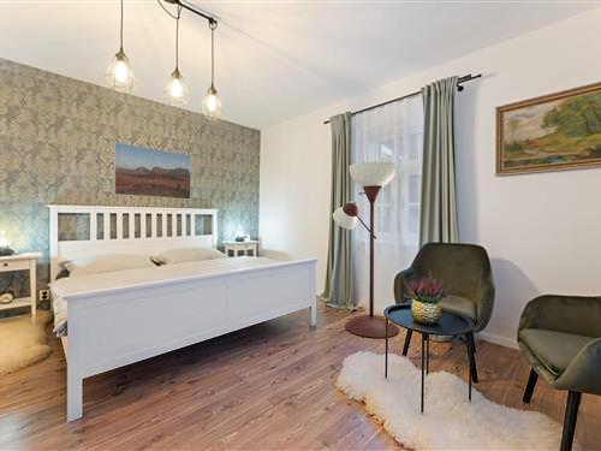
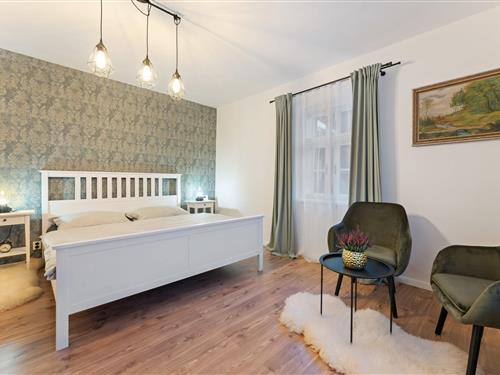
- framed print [113,141,192,201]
- floor lamp [332,160,400,338]
